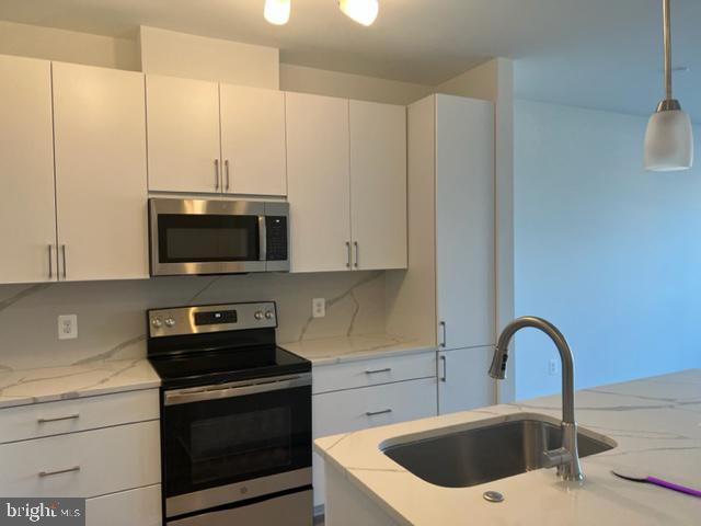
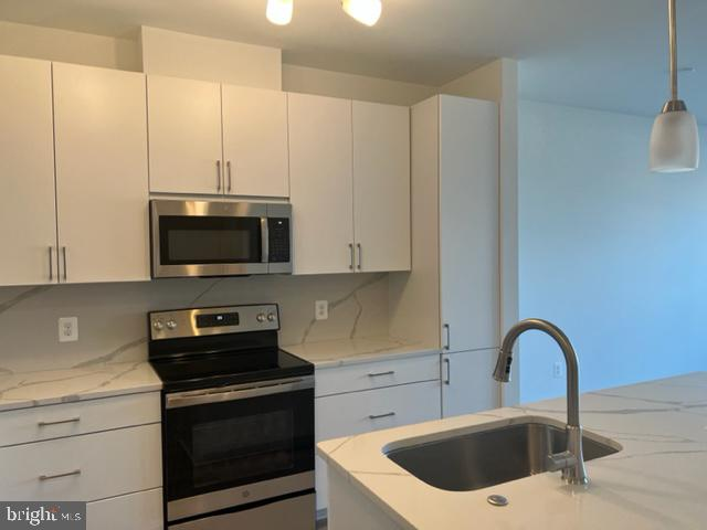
- spoon [611,466,701,498]
